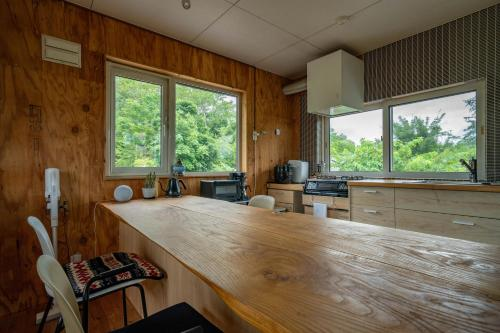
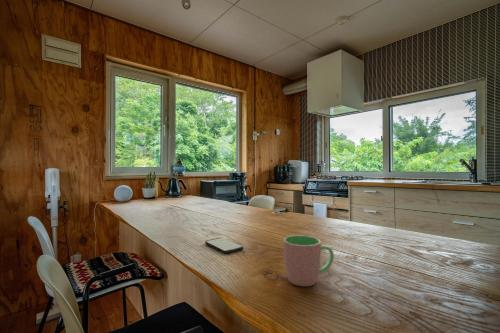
+ cup [283,234,335,287]
+ smartphone [204,237,244,255]
